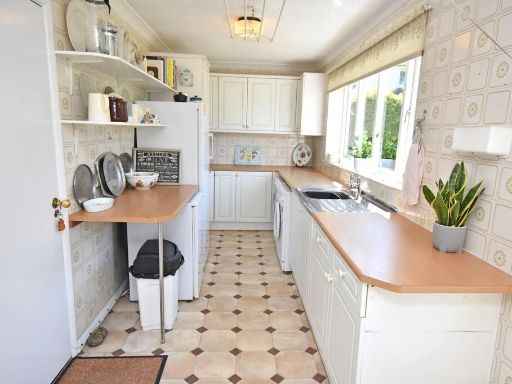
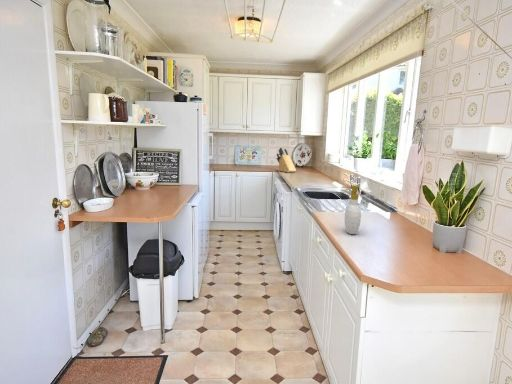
+ knife block [276,146,297,174]
+ soap bottle [344,184,362,235]
